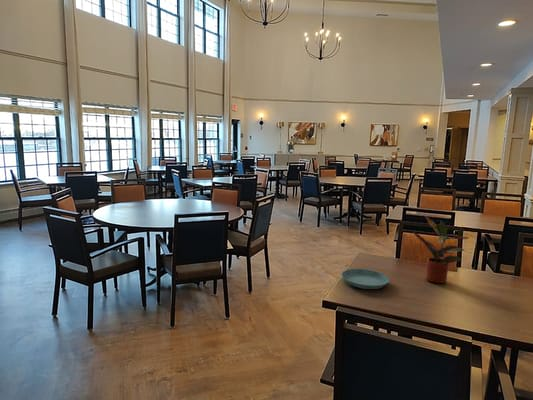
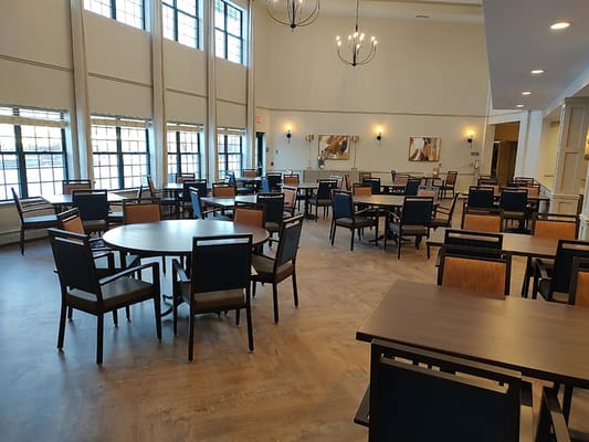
- saucer [341,268,390,290]
- potted plant [411,215,470,284]
